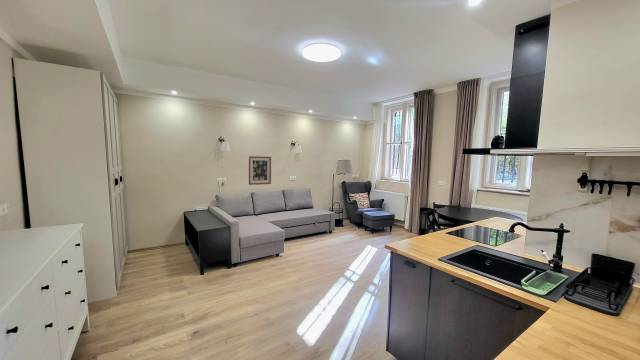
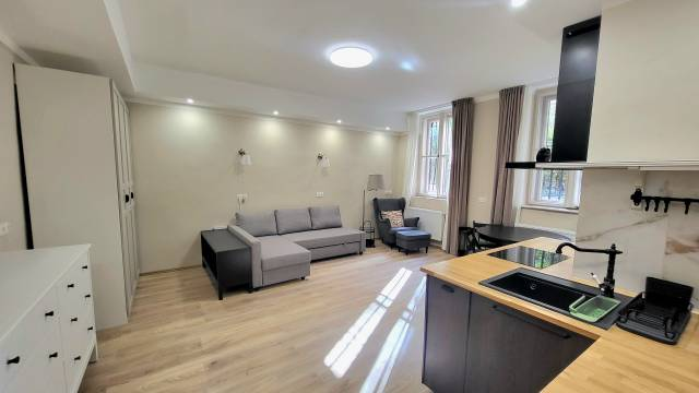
- wall art [248,155,272,186]
